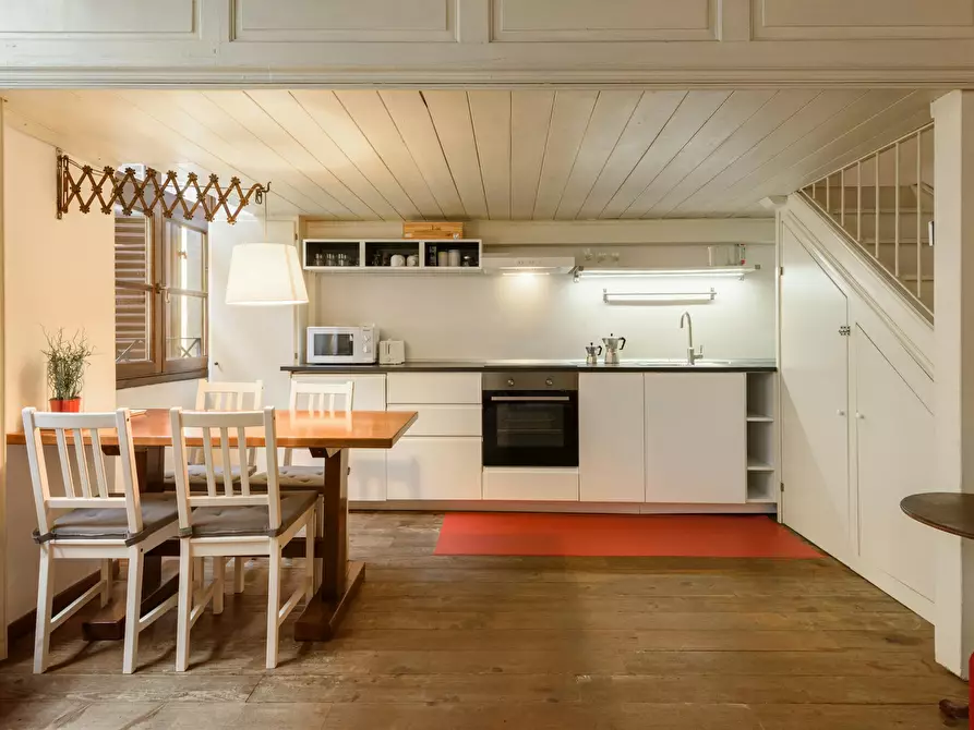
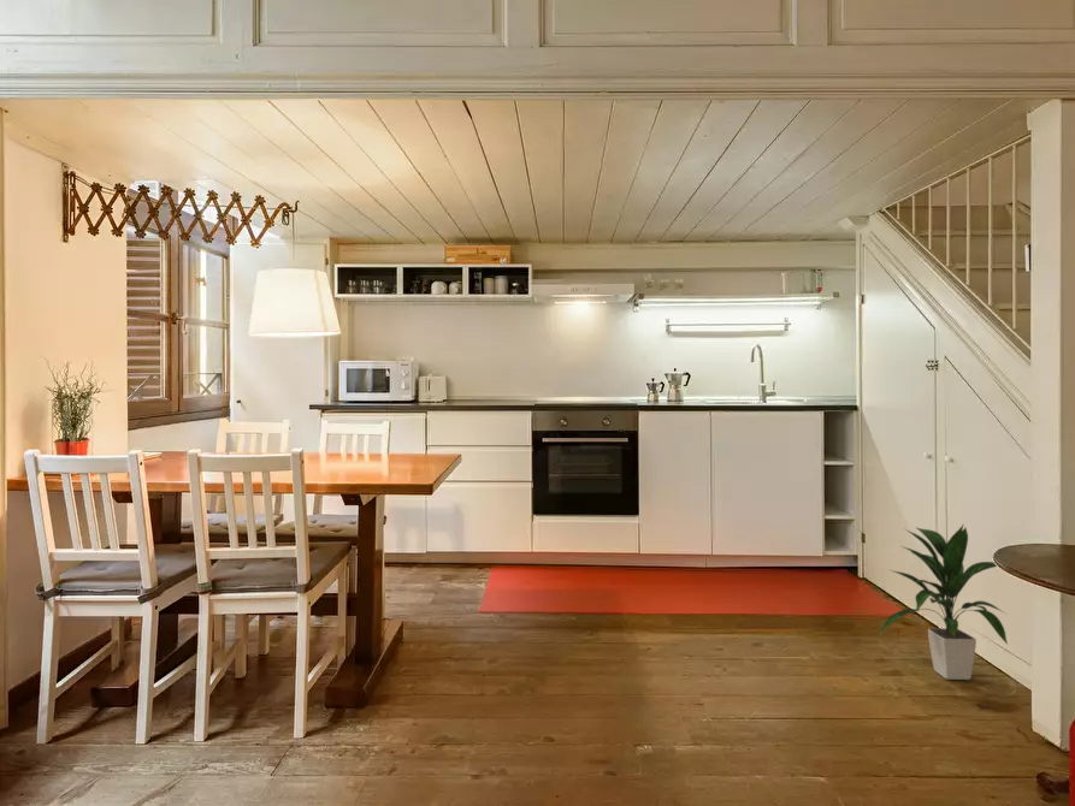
+ indoor plant [878,522,1009,681]
